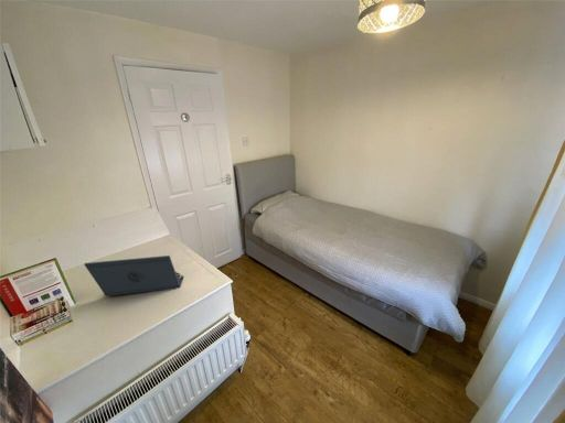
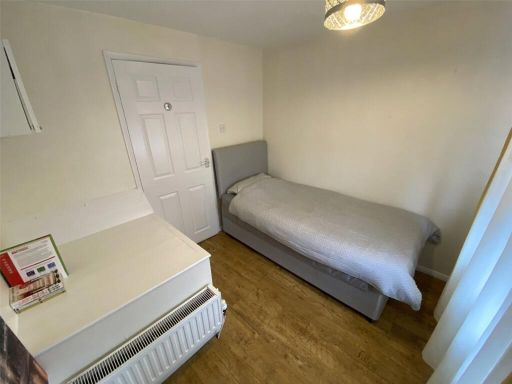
- laptop [84,254,185,297]
